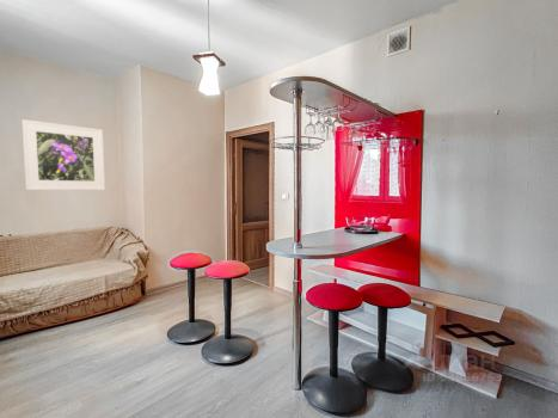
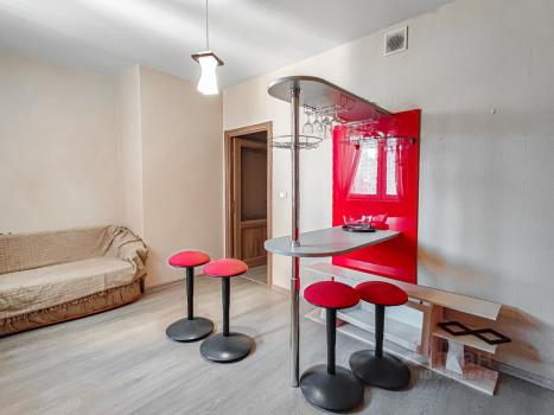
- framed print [20,118,106,191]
